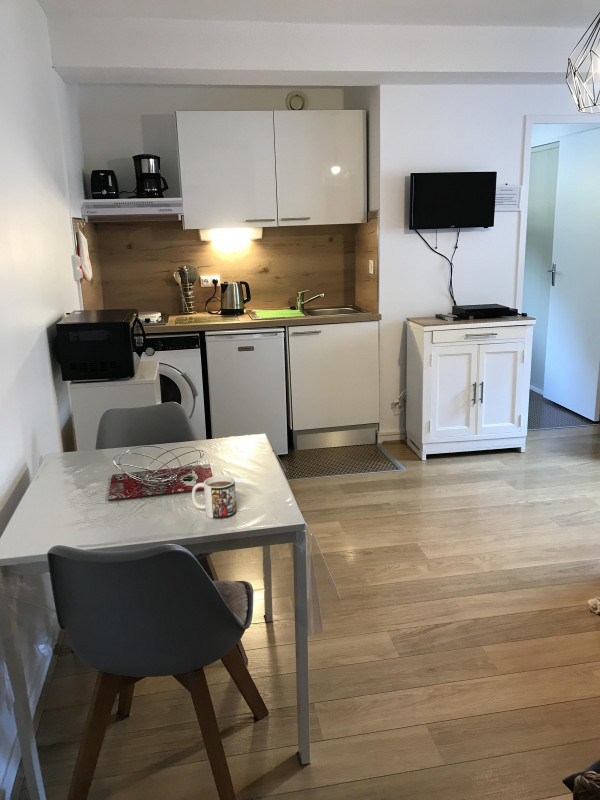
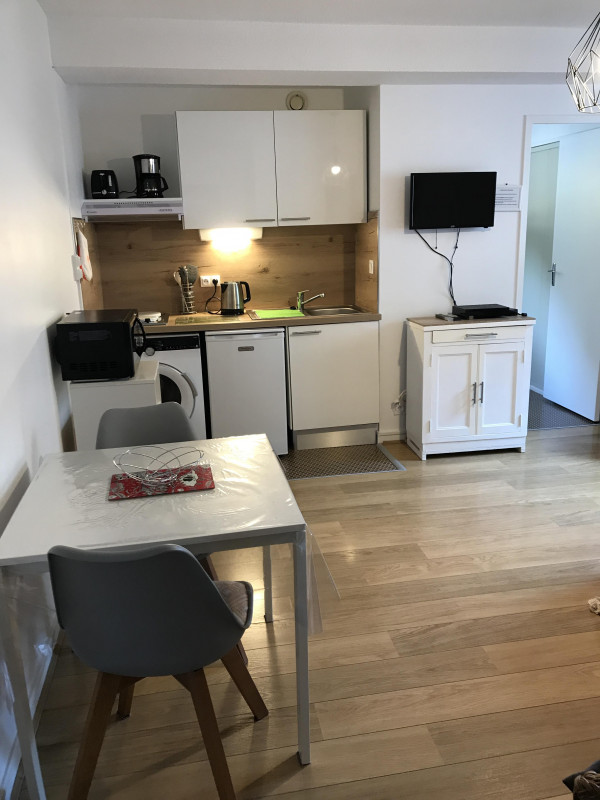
- mug [191,475,237,520]
